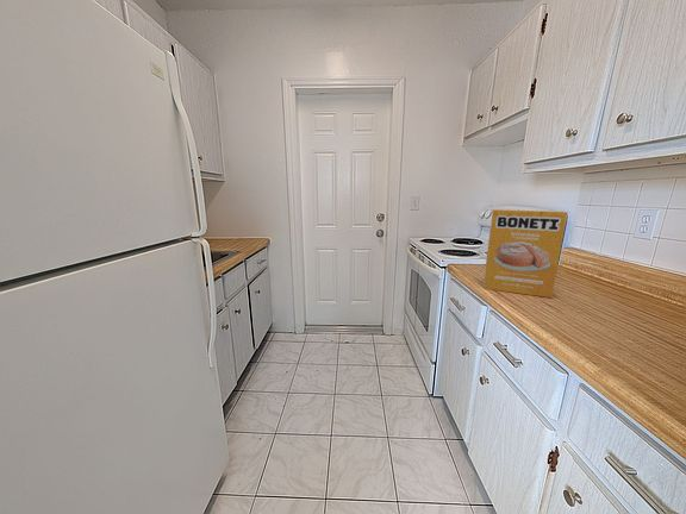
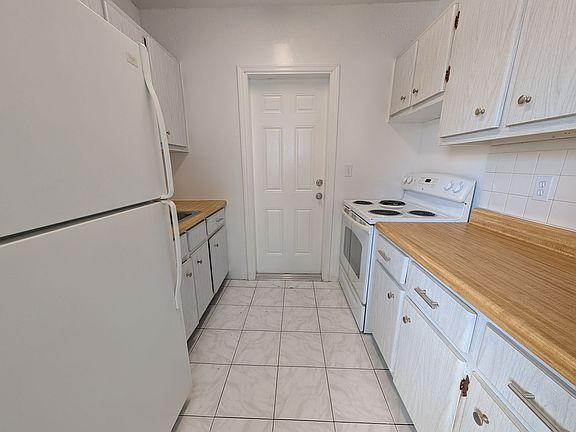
- cereal box [482,208,568,299]
